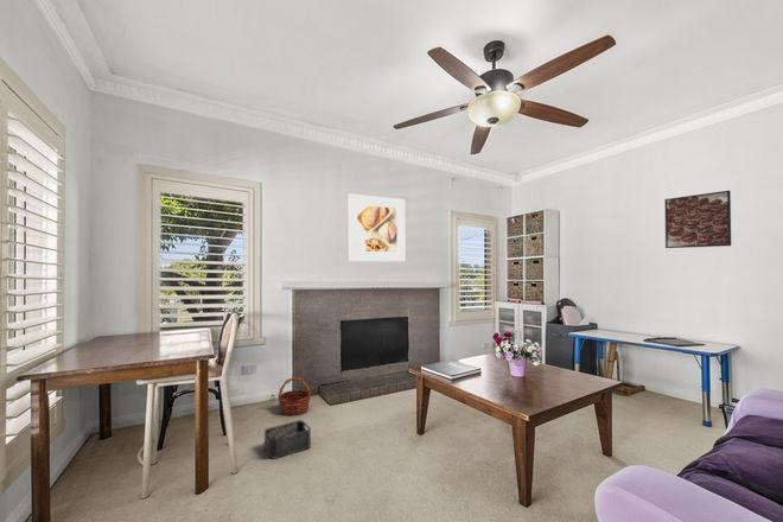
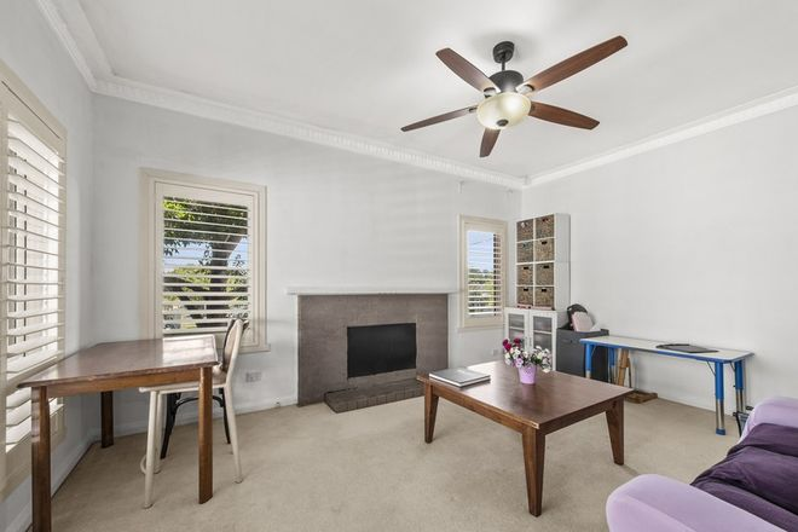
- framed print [663,190,732,249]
- basket [276,376,312,416]
- storage bin [263,419,312,460]
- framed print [346,192,406,262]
